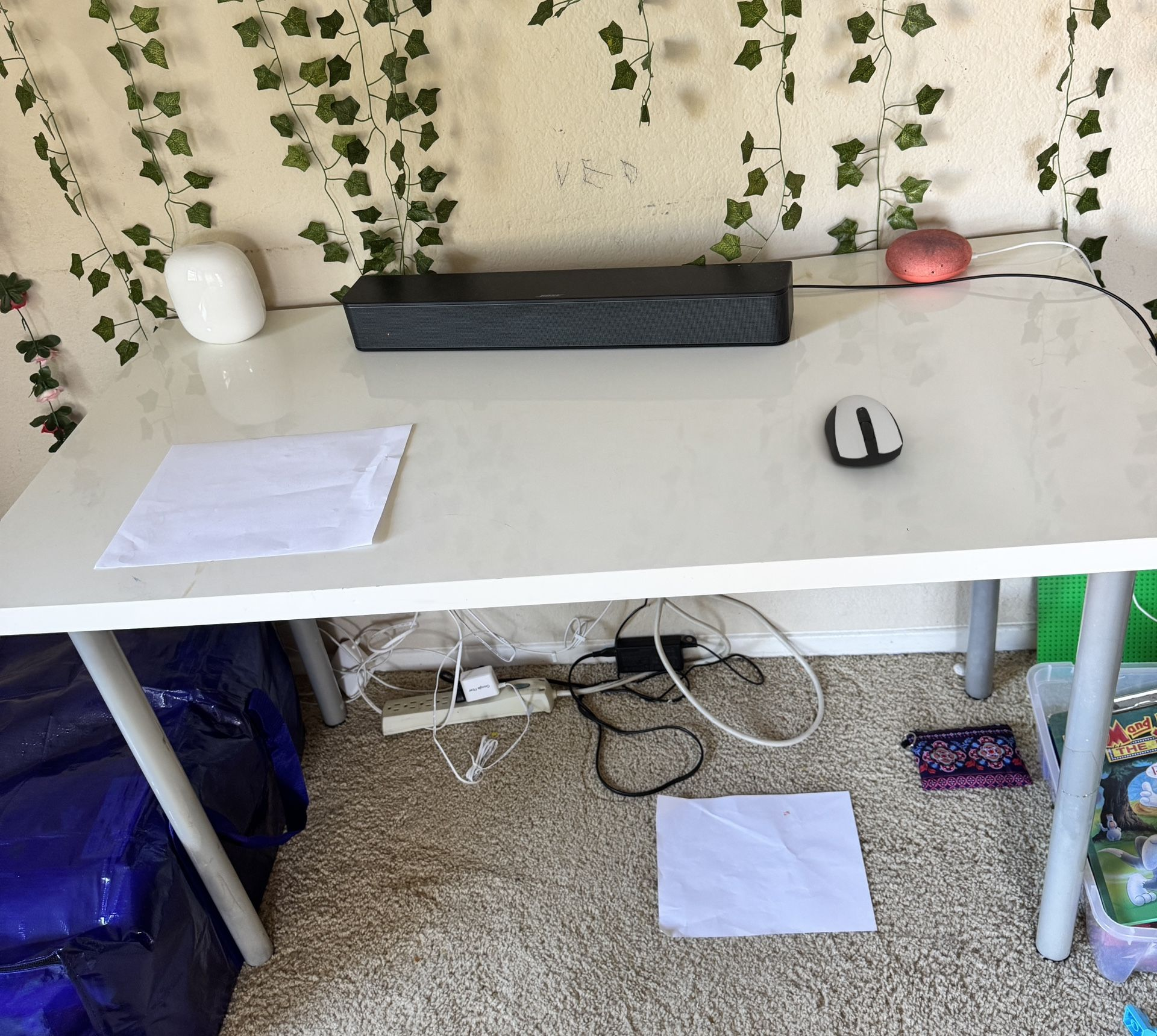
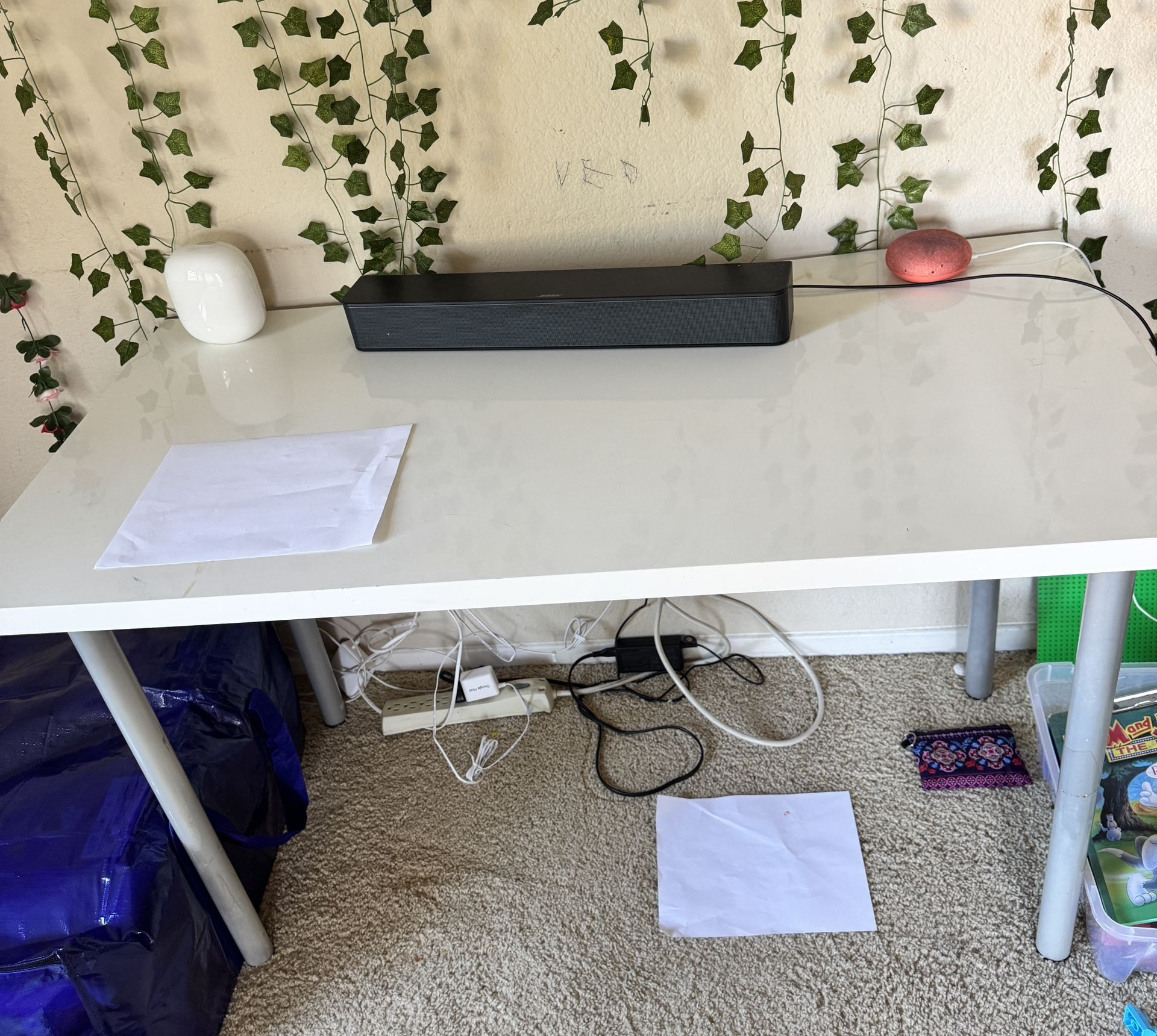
- computer mouse [824,395,903,466]
